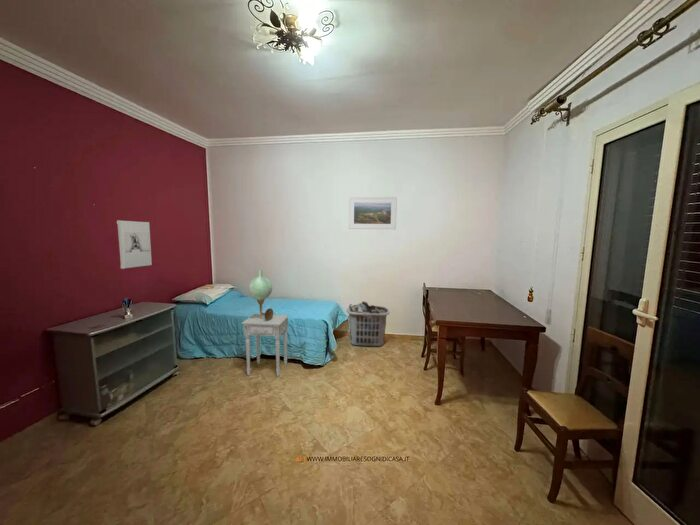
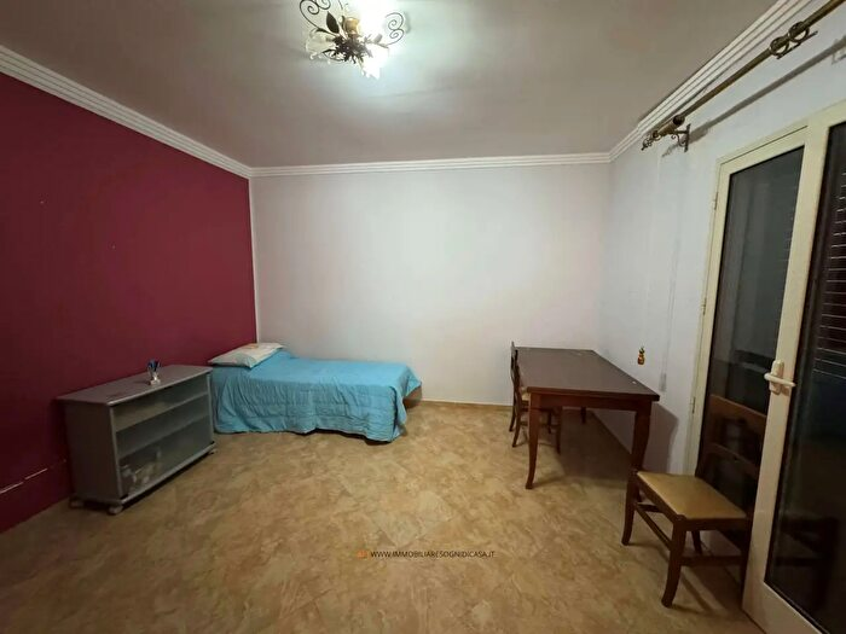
- clothes hamper [345,301,391,348]
- wall sculpture [116,219,153,270]
- wall lamp [248,269,274,321]
- nightstand [240,313,290,378]
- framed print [348,196,398,230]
